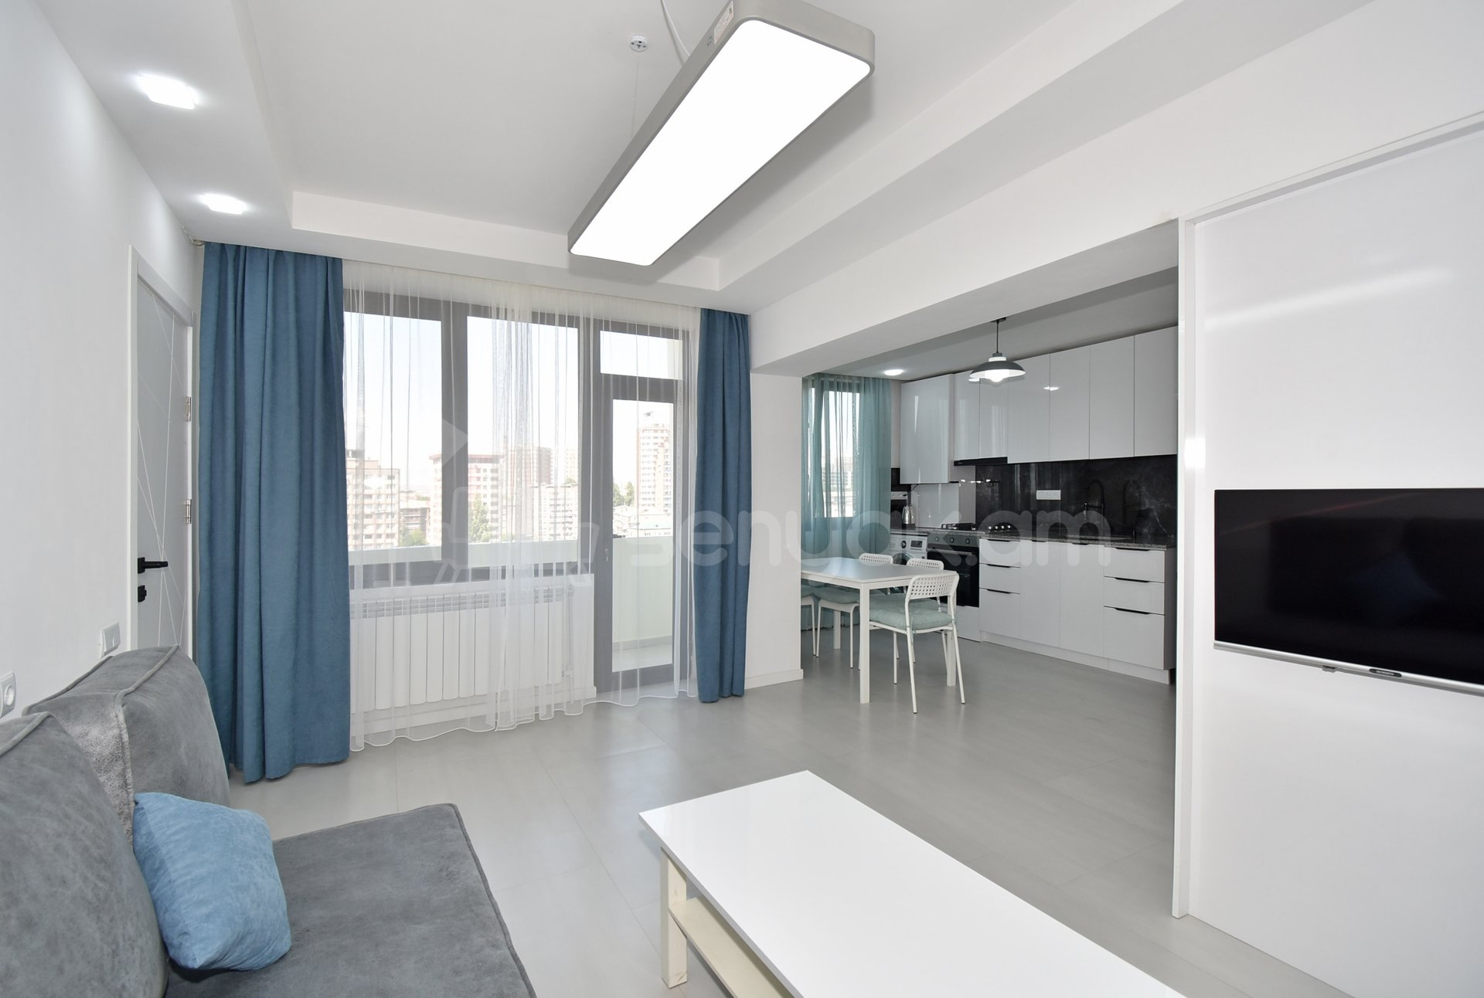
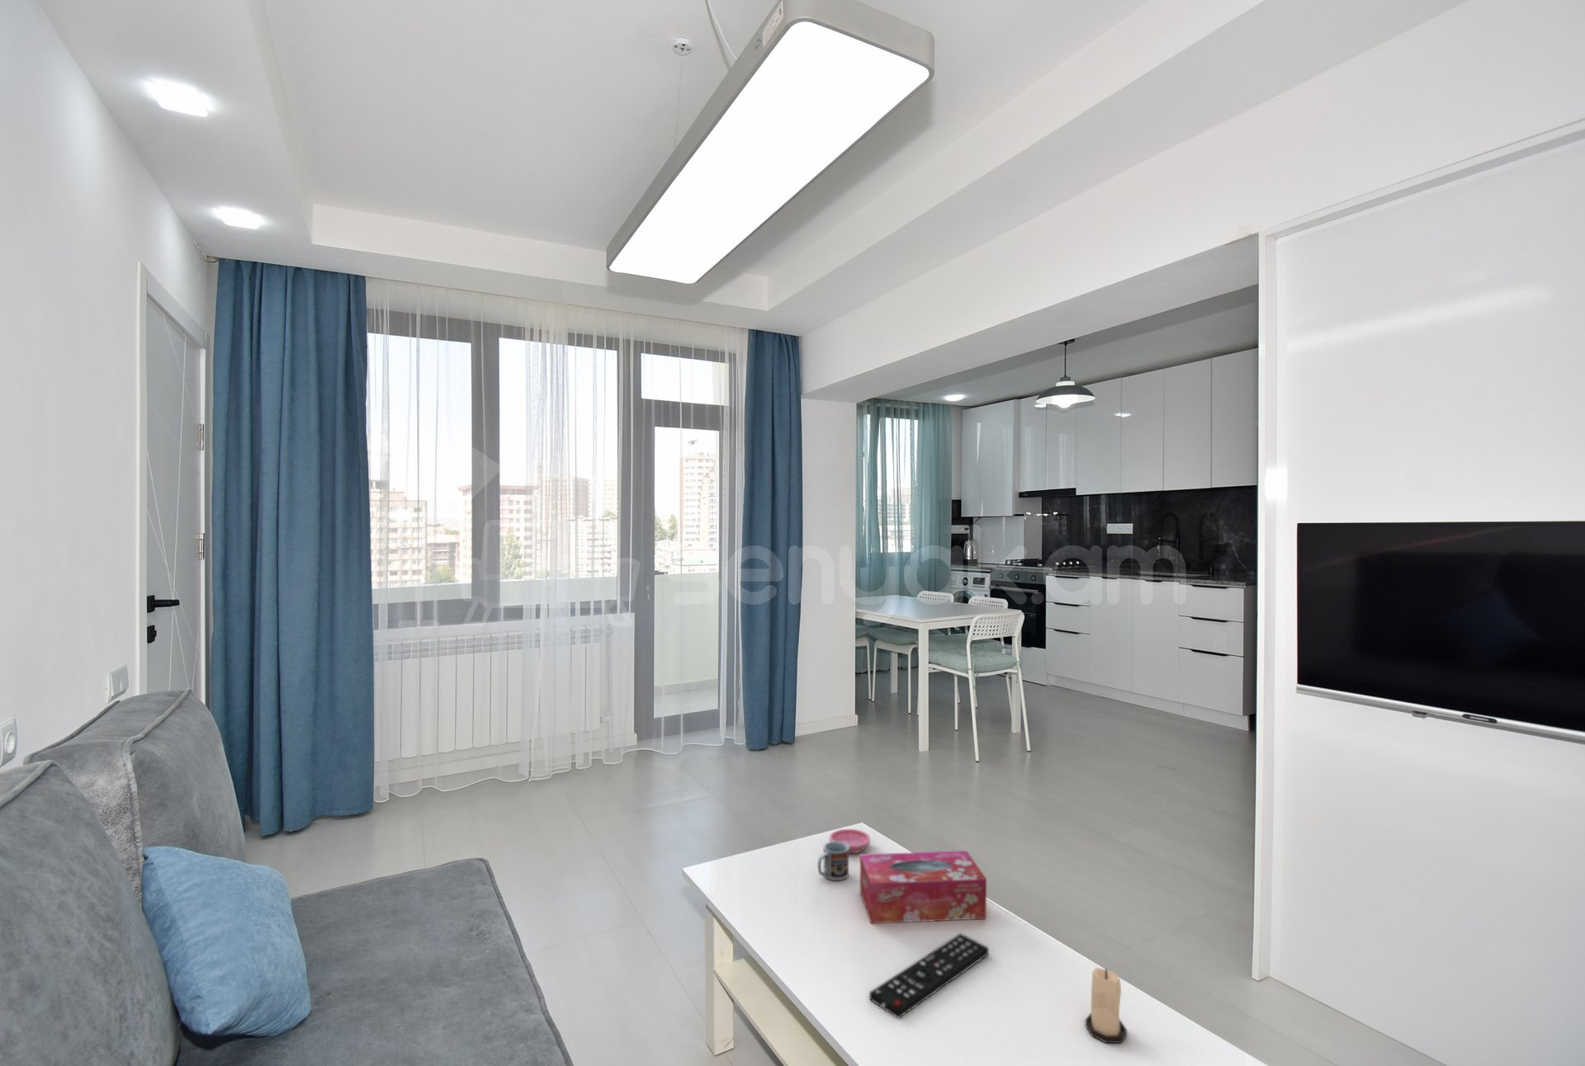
+ tissue box [859,849,988,924]
+ candle [1085,967,1128,1043]
+ cup [817,841,850,882]
+ remote control [869,933,990,1020]
+ saucer [829,828,871,854]
